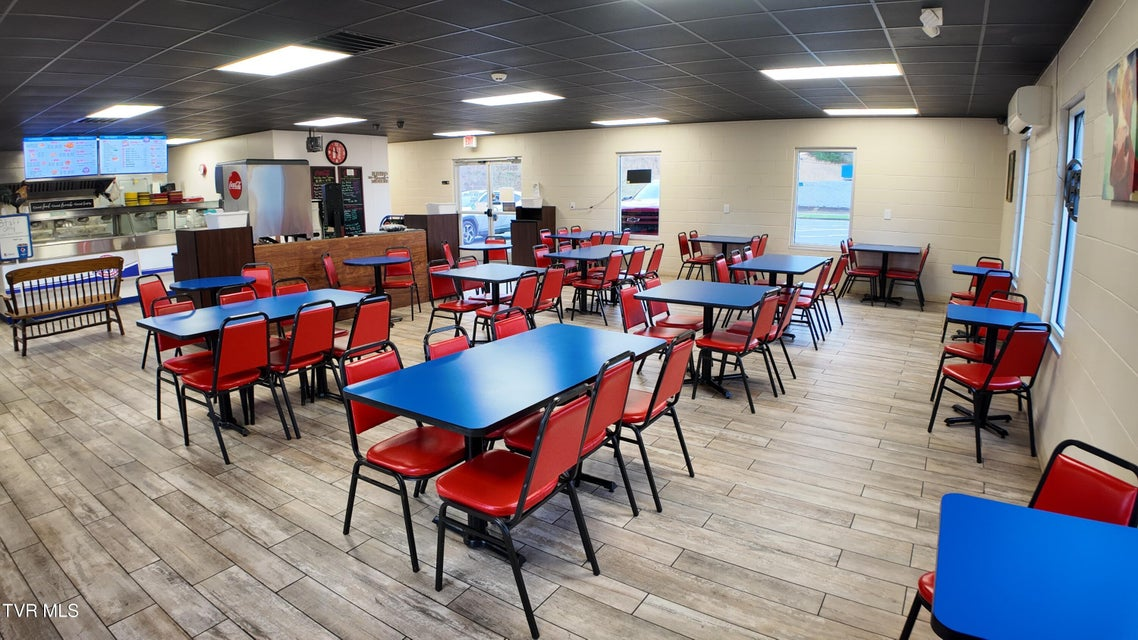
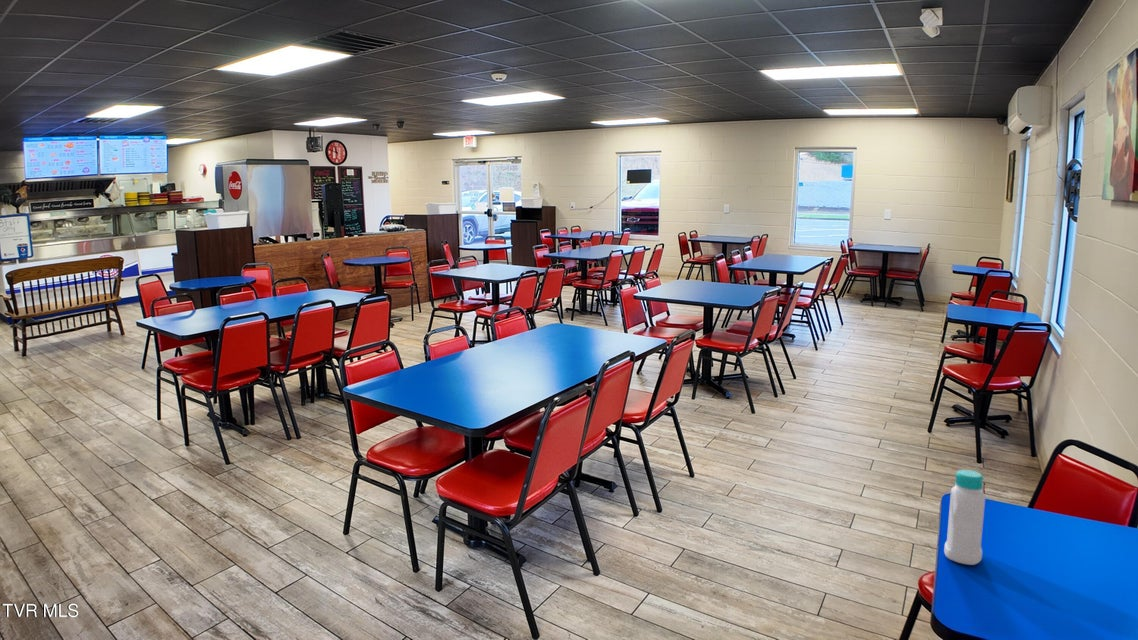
+ bottle [943,469,986,566]
